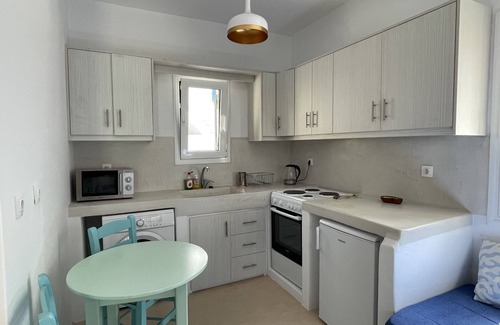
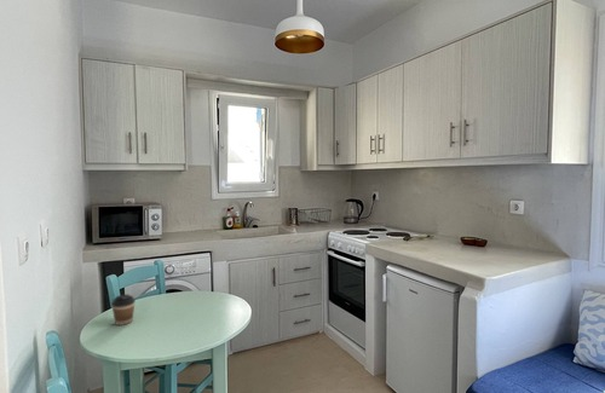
+ coffee cup [110,294,137,326]
